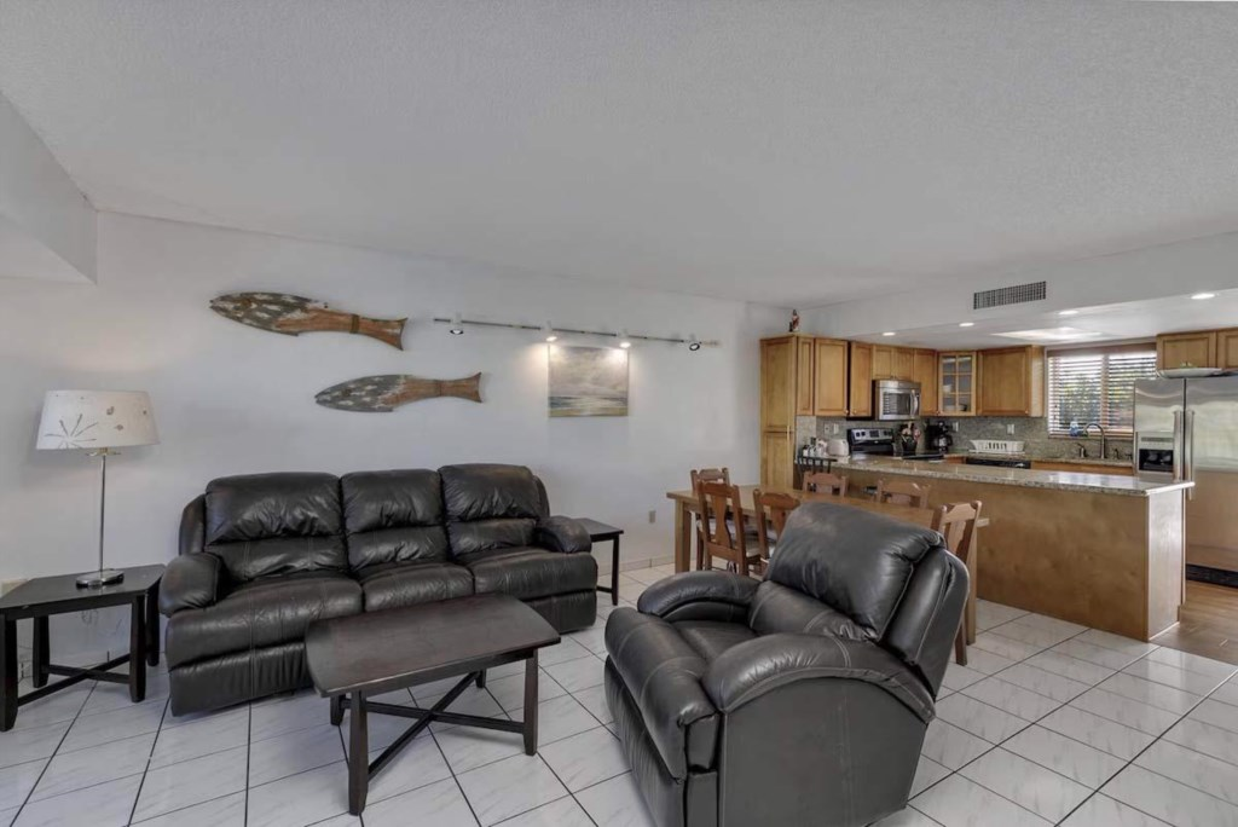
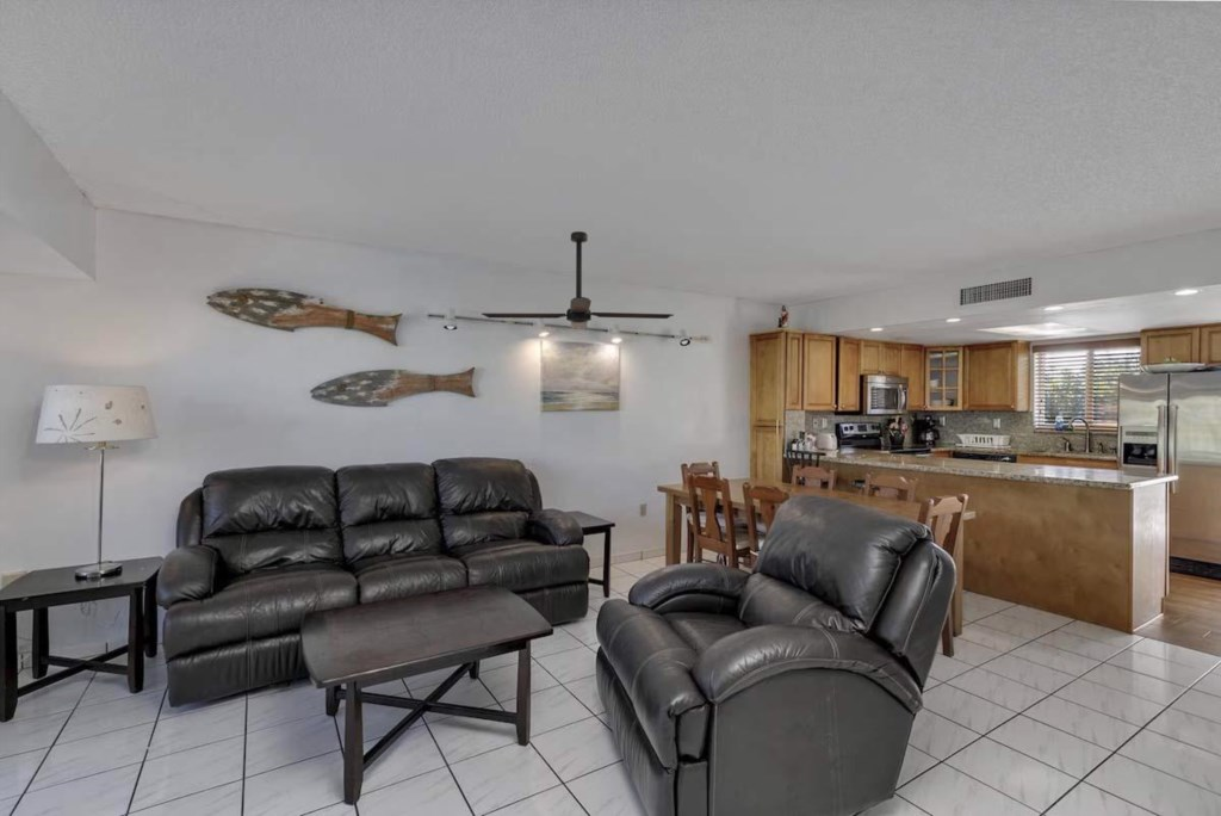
+ ceiling fan [481,230,675,330]
